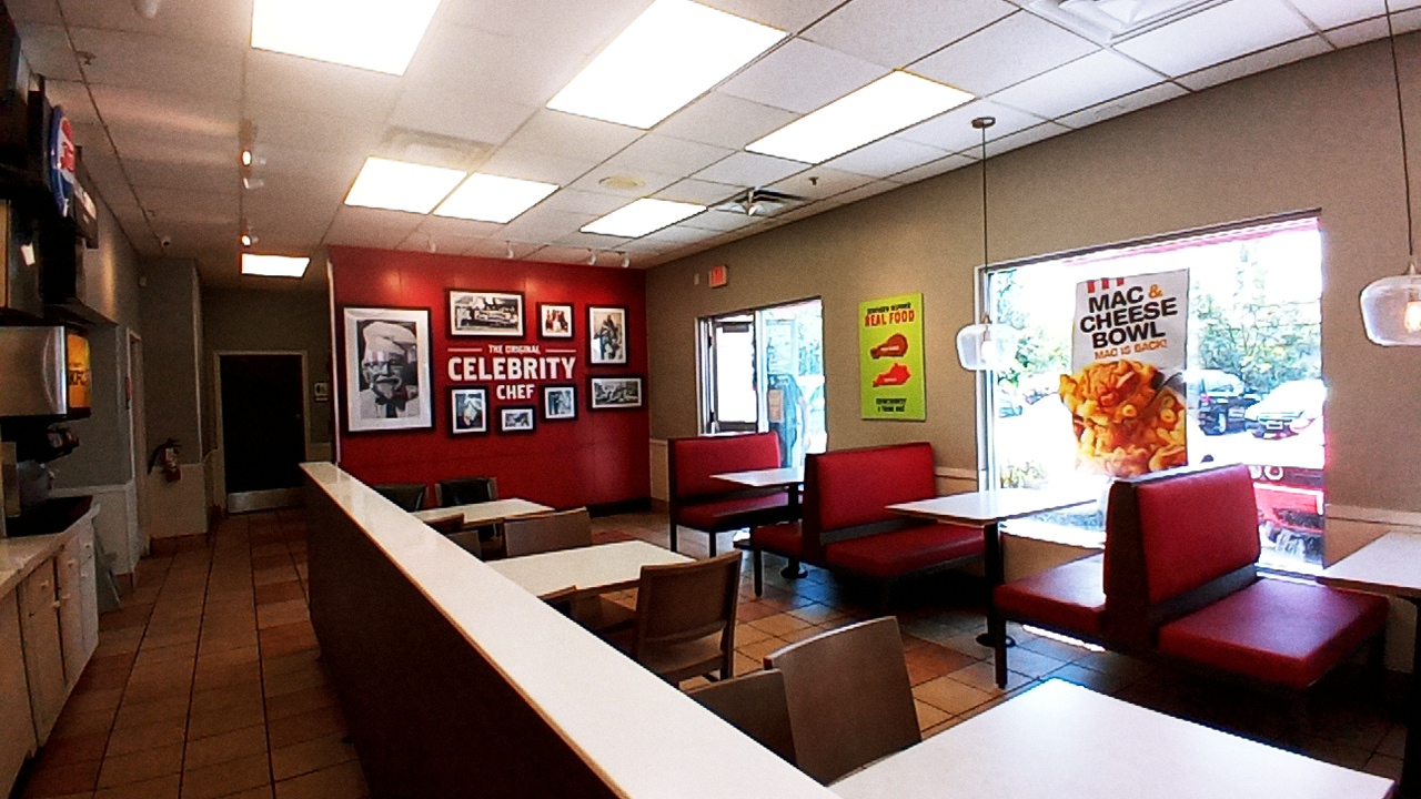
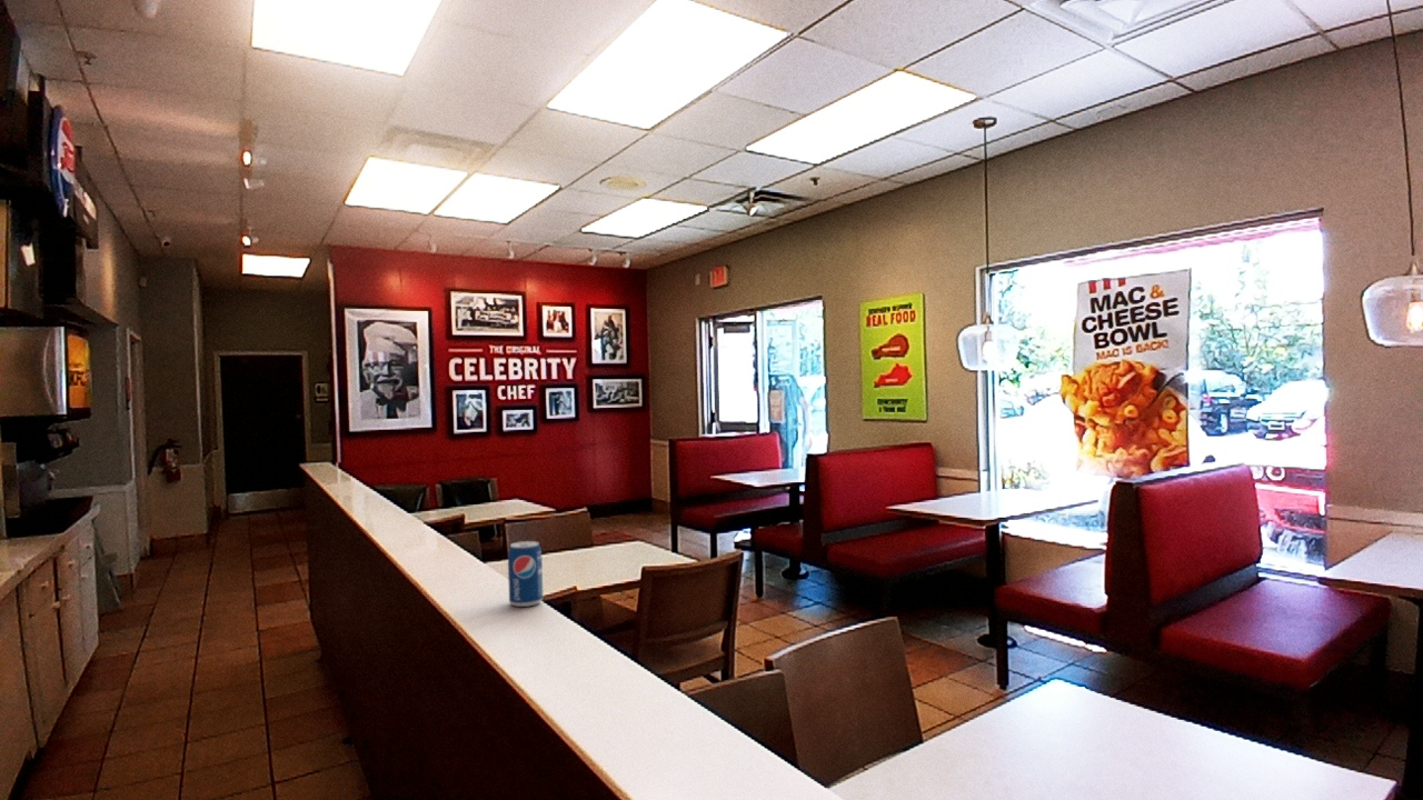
+ beverage can [507,540,544,608]
